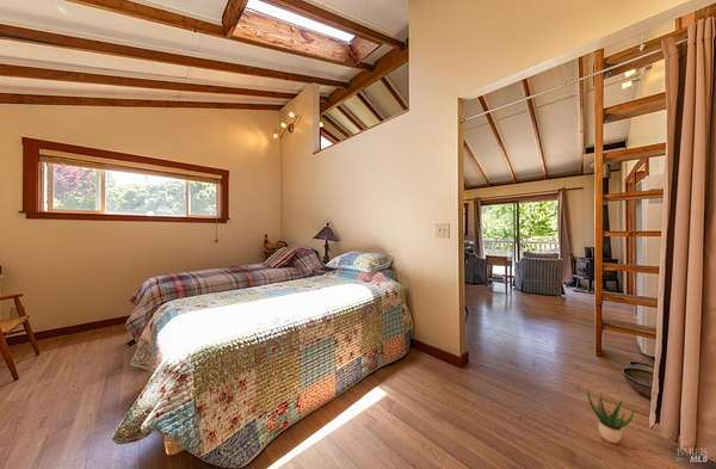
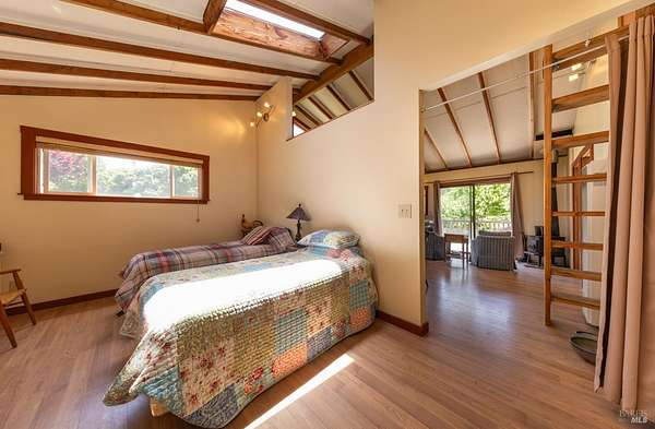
- potted plant [587,384,635,444]
